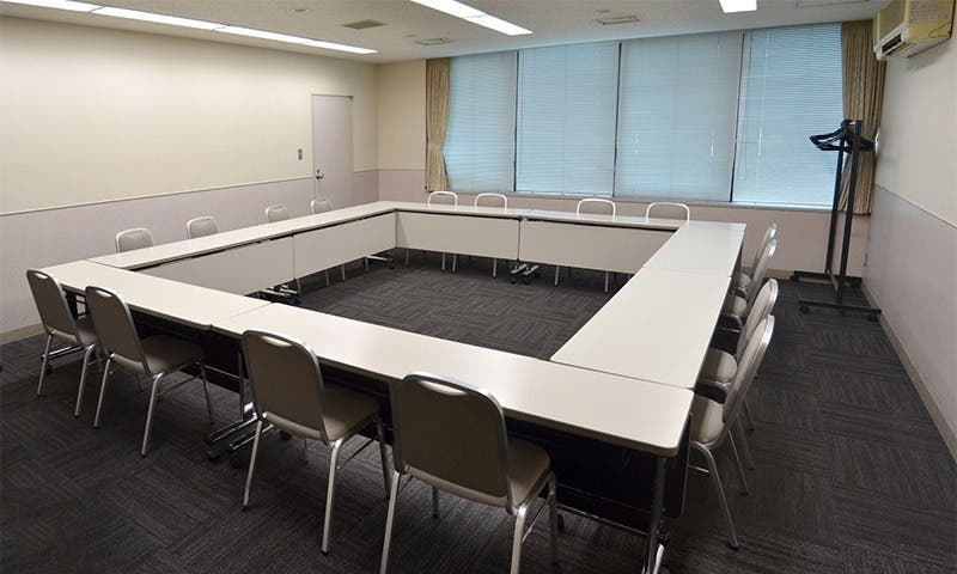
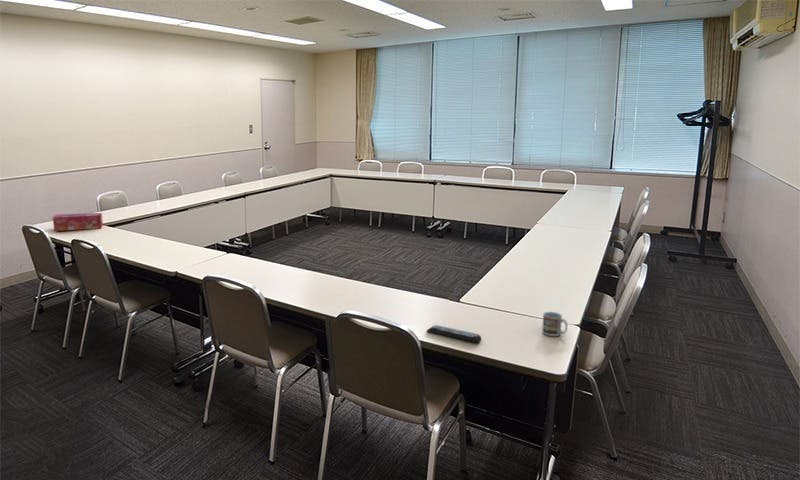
+ cup [541,311,569,337]
+ tissue box [52,212,104,232]
+ remote control [426,324,482,344]
